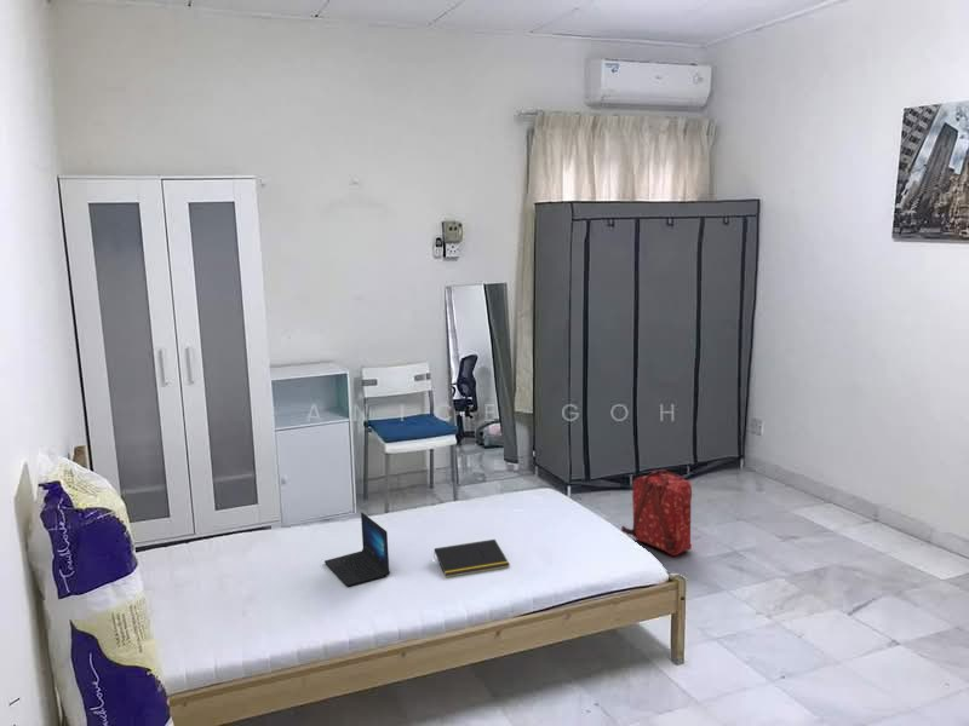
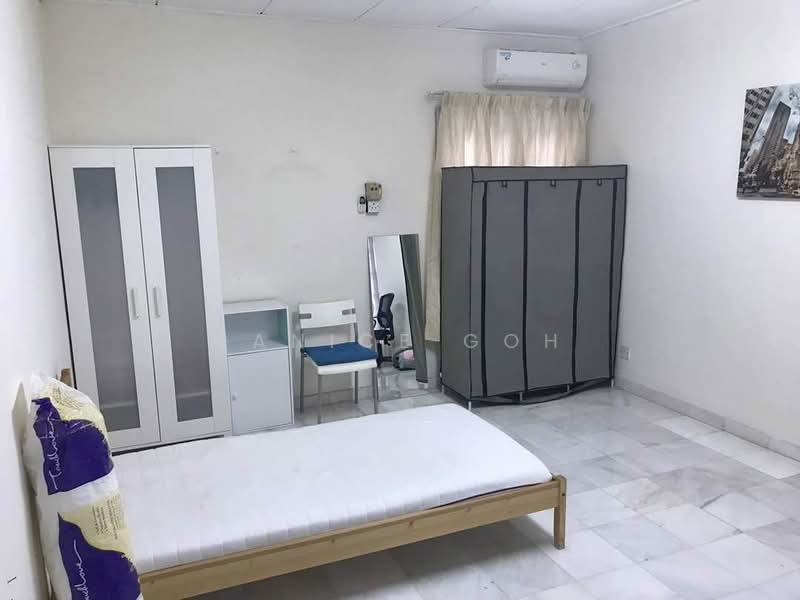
- backpack [620,468,693,557]
- notepad [432,538,511,578]
- laptop [323,511,391,587]
